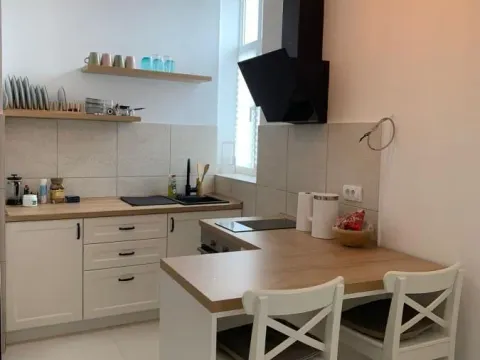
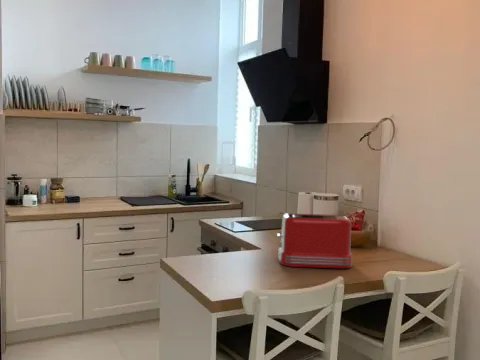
+ toaster [276,212,353,269]
